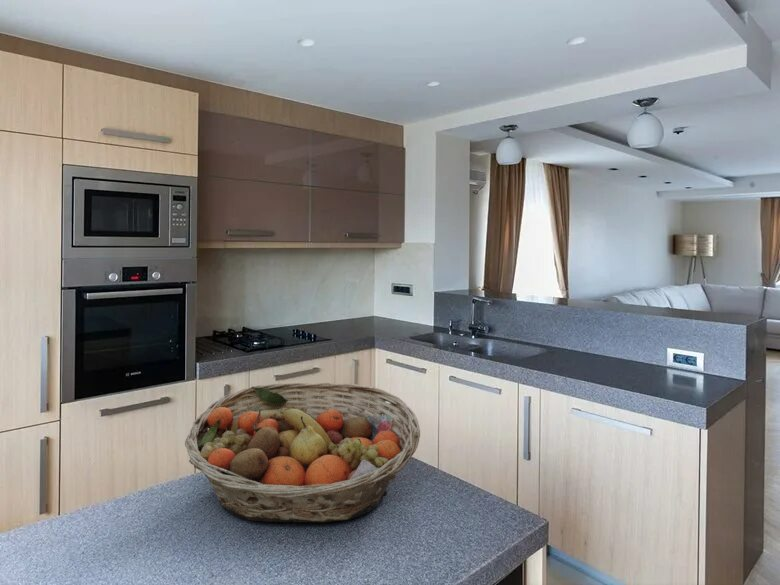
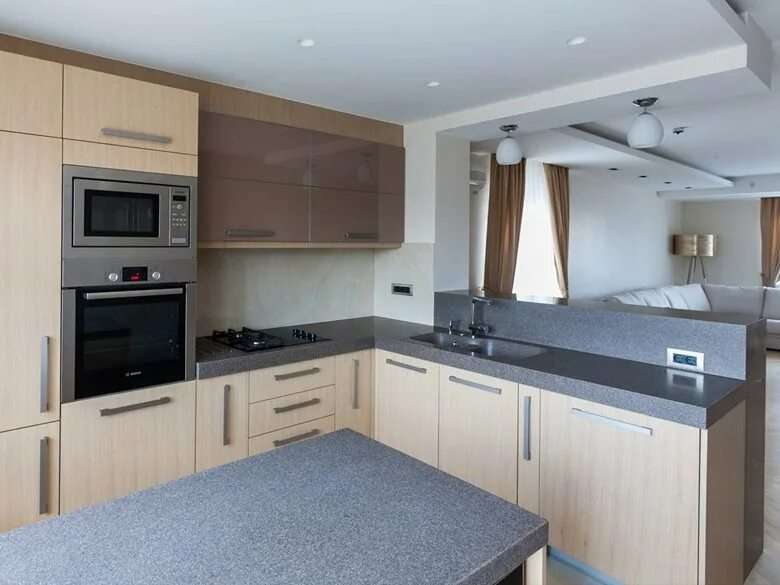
- fruit basket [184,382,421,523]
